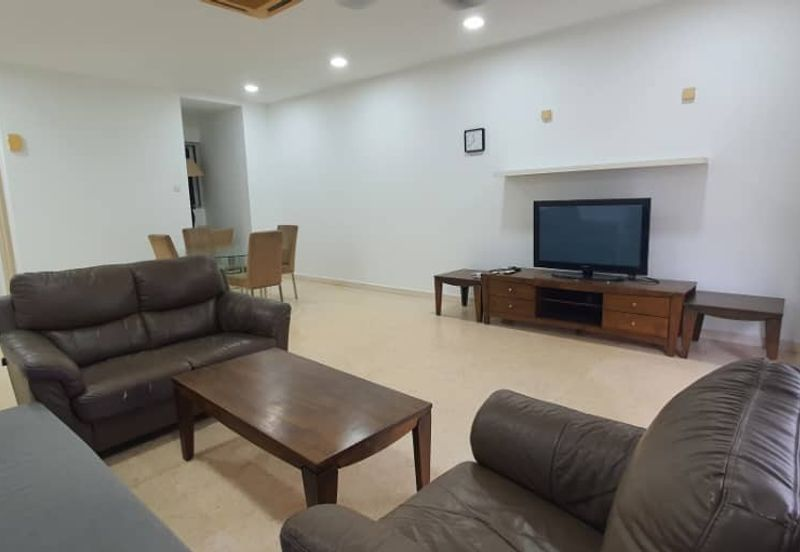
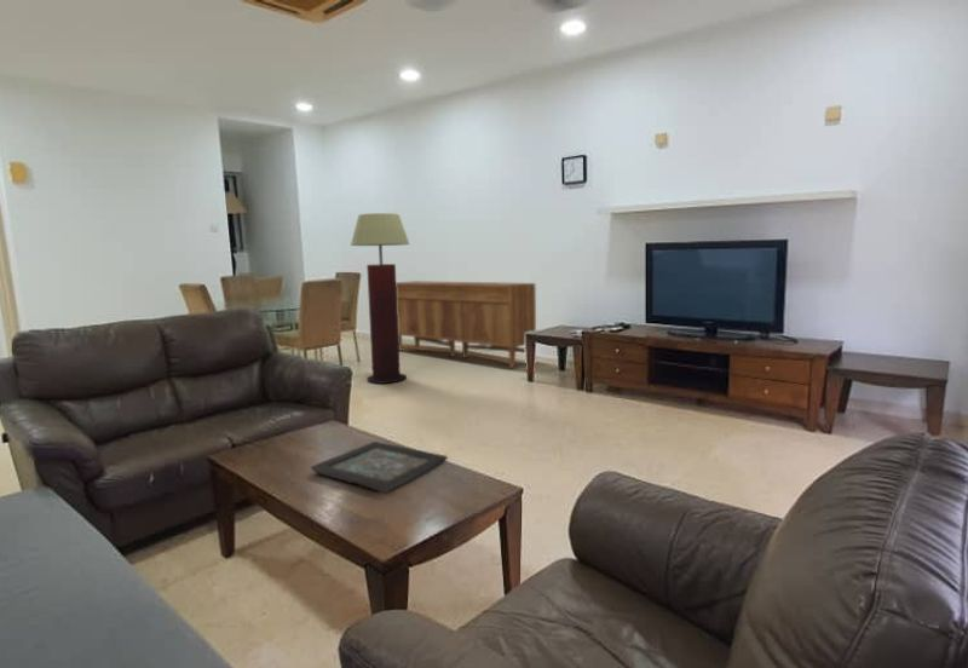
+ floor lamp [350,212,410,385]
+ decorative tray [309,440,449,495]
+ sideboard [396,280,537,369]
